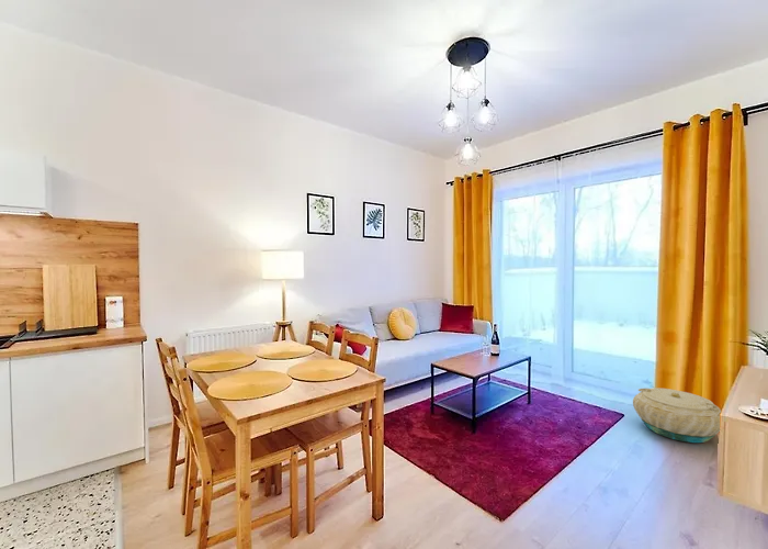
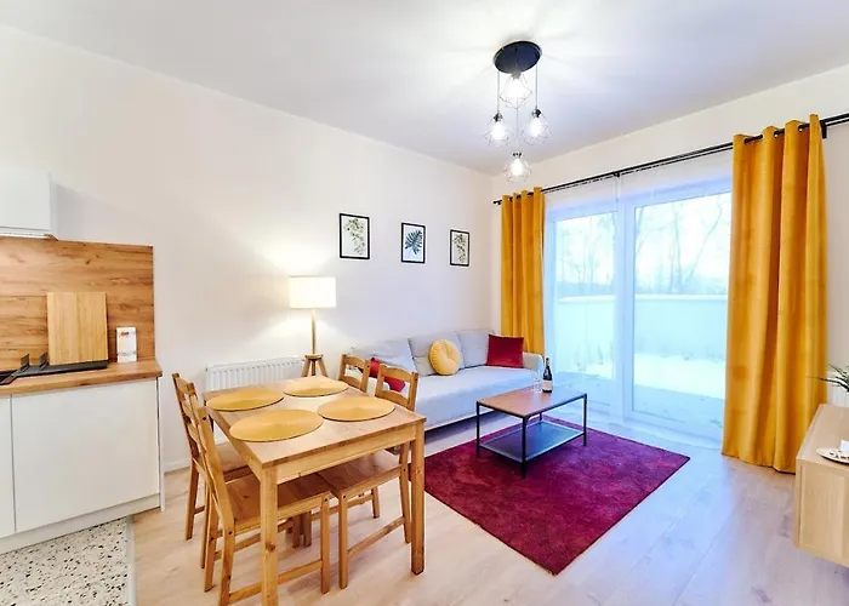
- basket [632,388,722,444]
